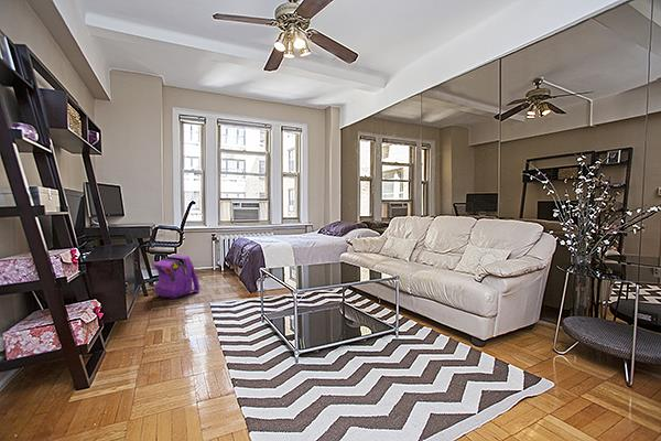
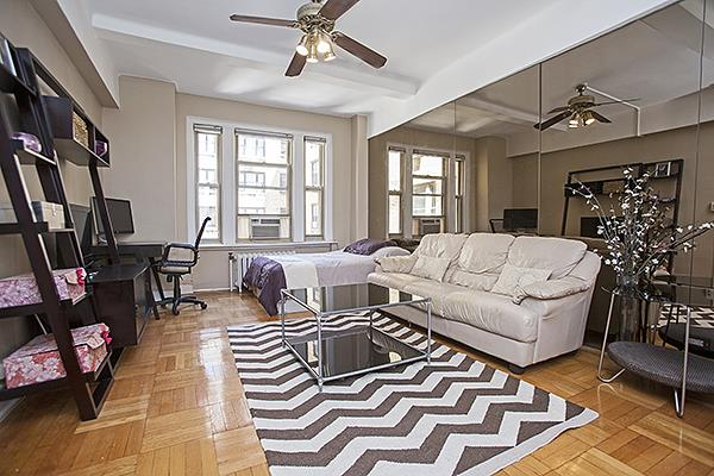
- backpack [151,254,201,300]
